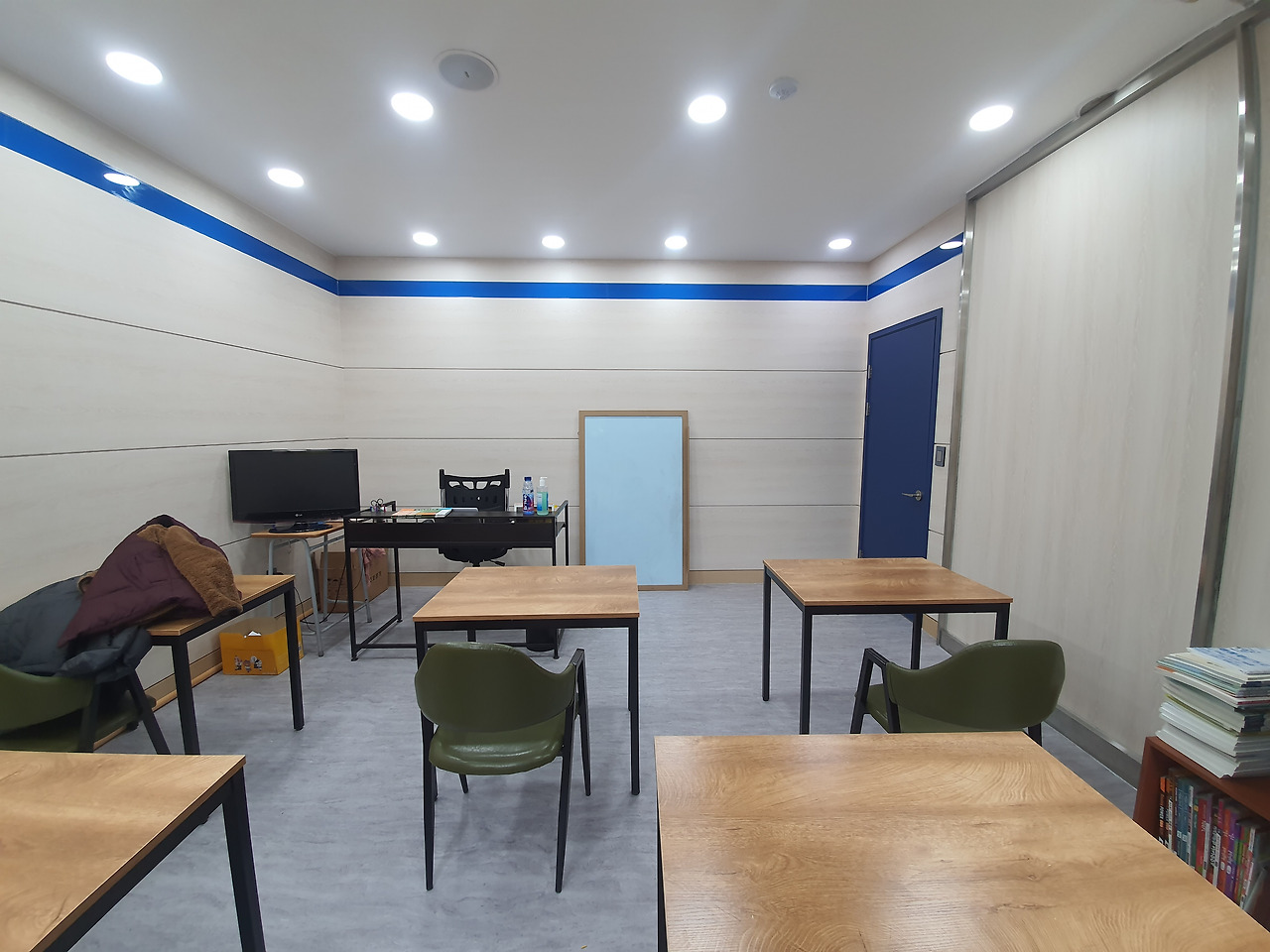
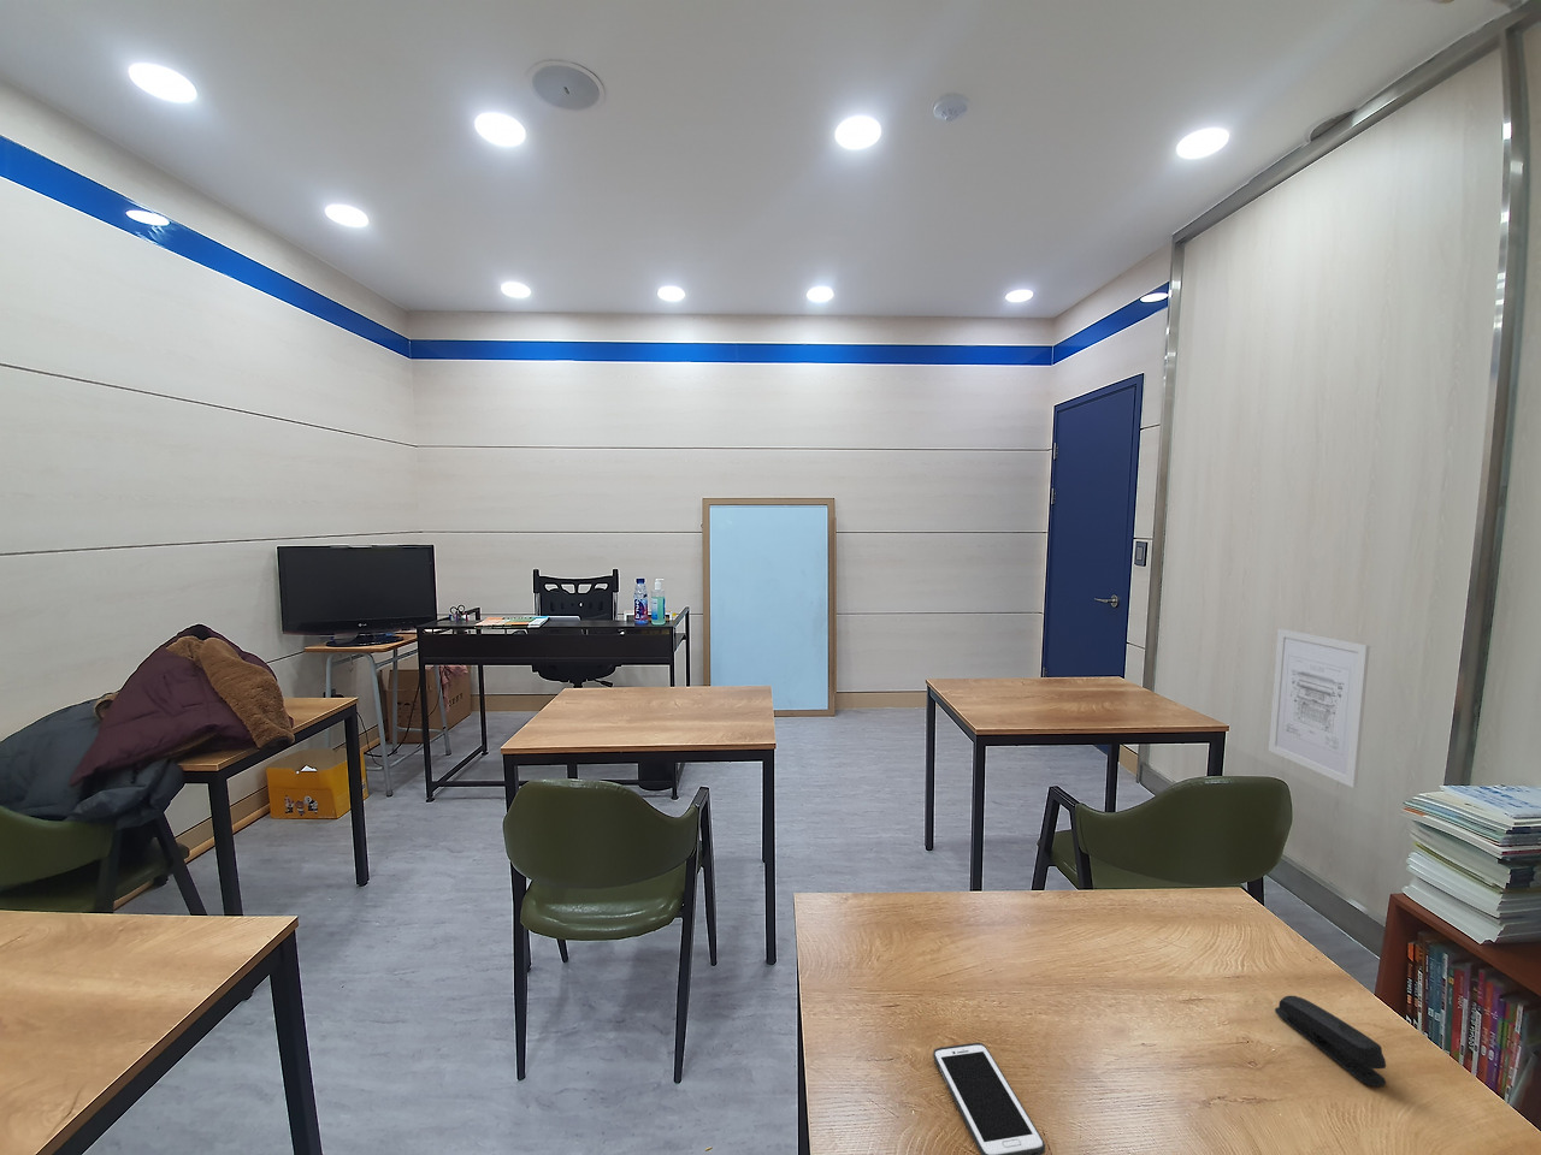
+ wall art [1268,628,1371,790]
+ stapler [1274,995,1387,1087]
+ cell phone [932,1042,1046,1155]
